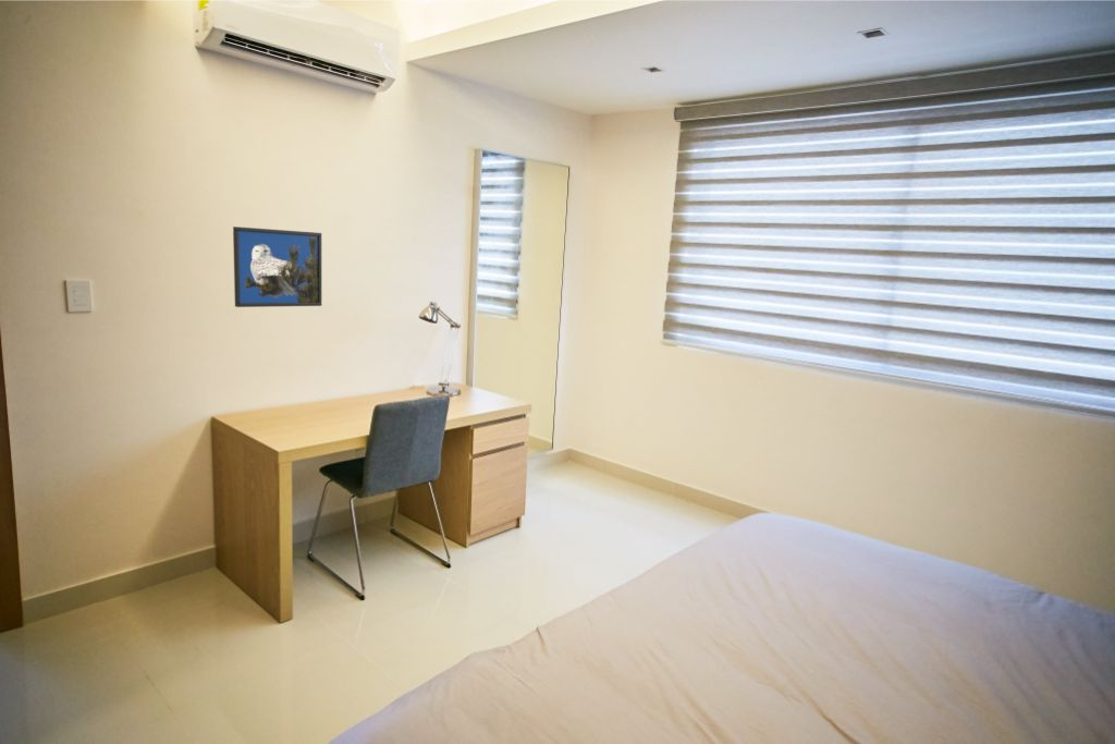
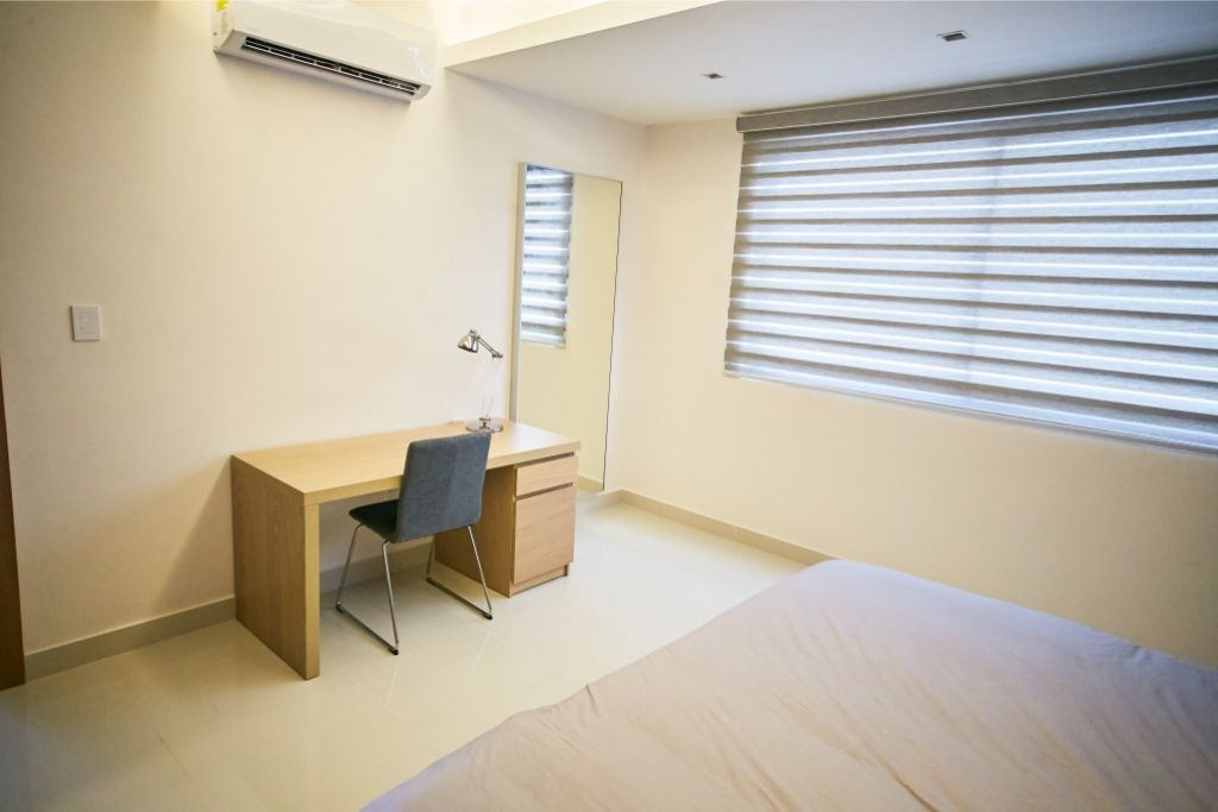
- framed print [232,225,322,308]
